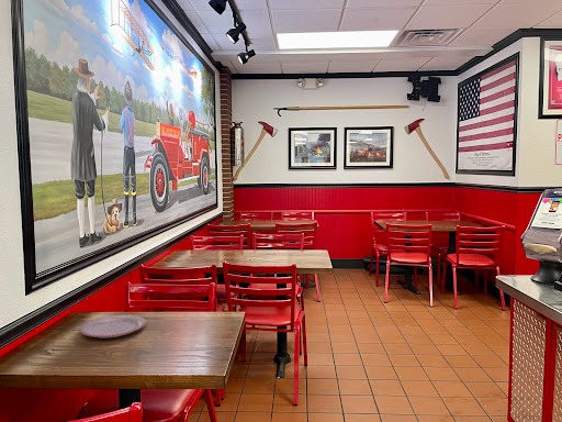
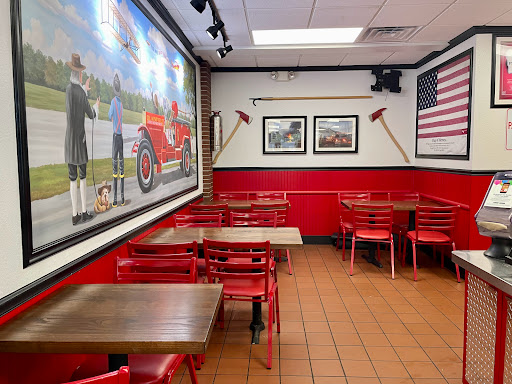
- plate [78,314,147,338]
